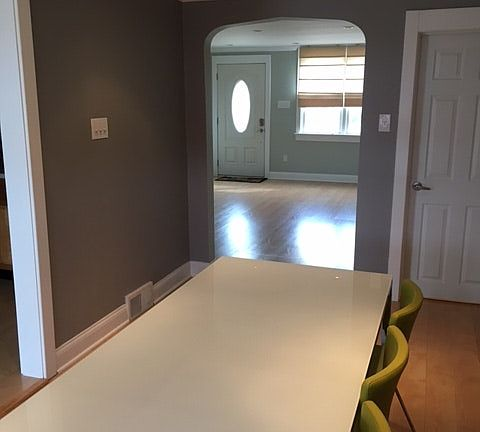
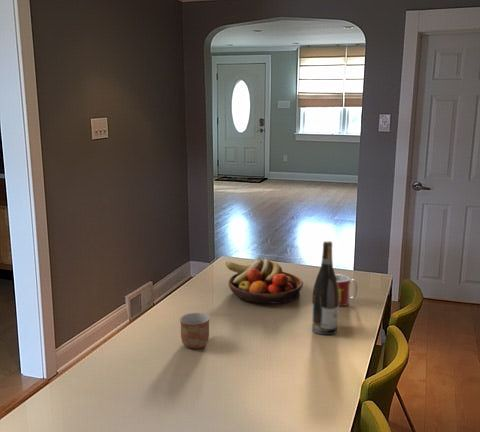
+ mug [179,312,211,349]
+ fruit bowl [225,257,304,305]
+ mug [335,273,359,307]
+ wine bottle [311,240,340,336]
